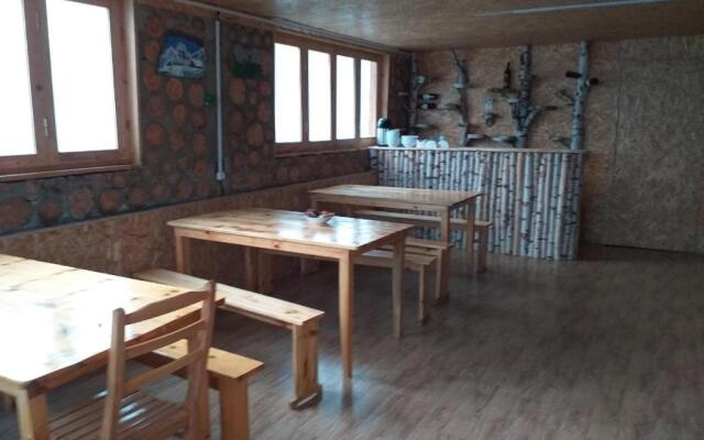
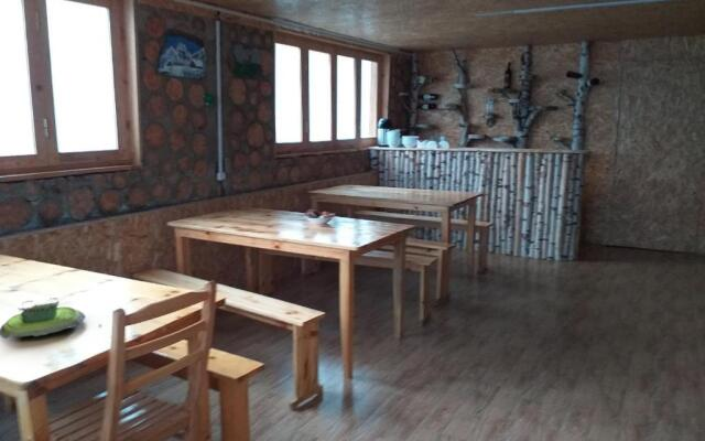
+ plant pot [0,297,87,340]
